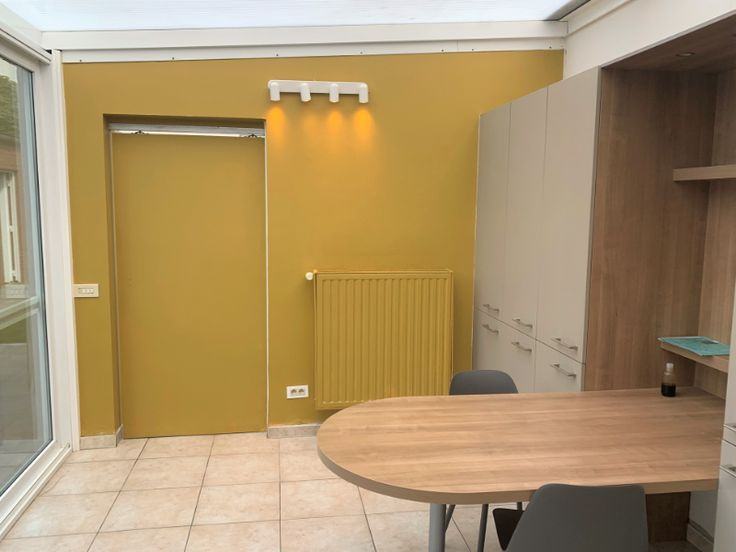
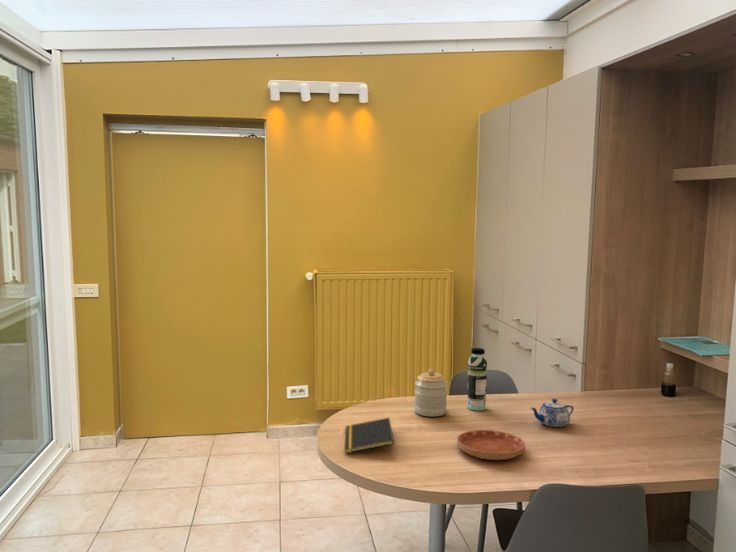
+ jar [414,368,448,417]
+ notepad [344,417,395,454]
+ teapot [530,398,575,428]
+ saucer [456,429,526,461]
+ water bottle [466,347,488,412]
